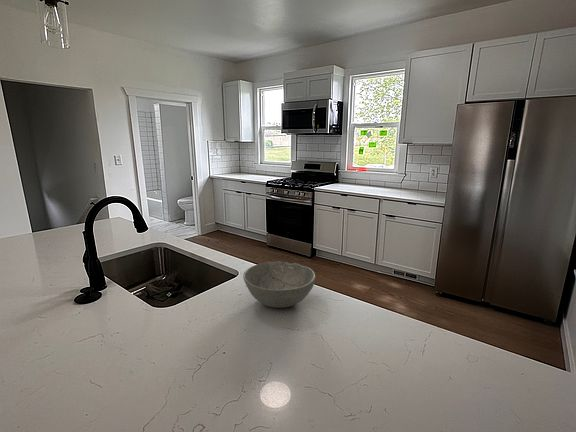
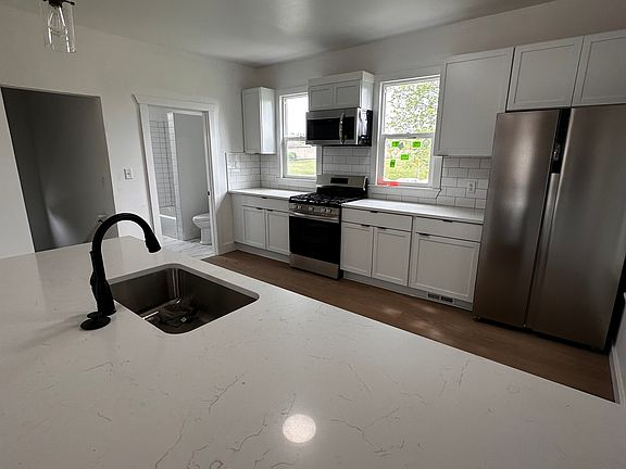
- bowl [242,260,316,309]
